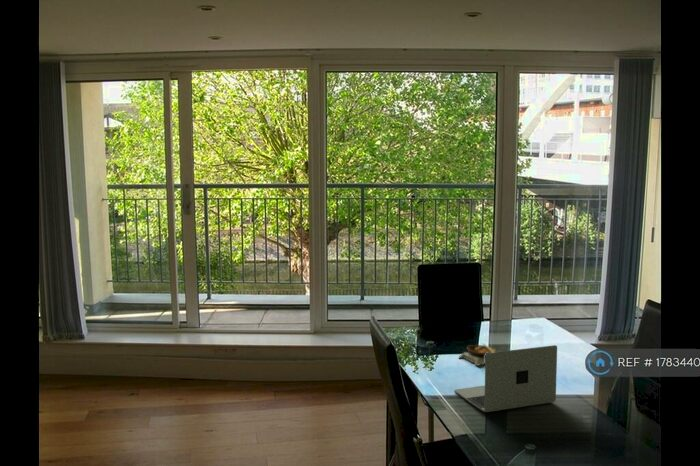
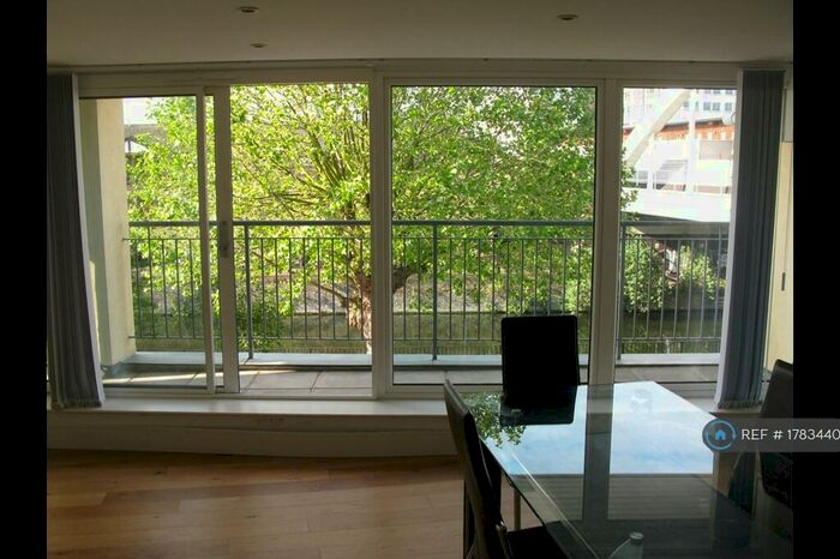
- laptop [453,344,558,413]
- soup bowl [458,342,497,367]
